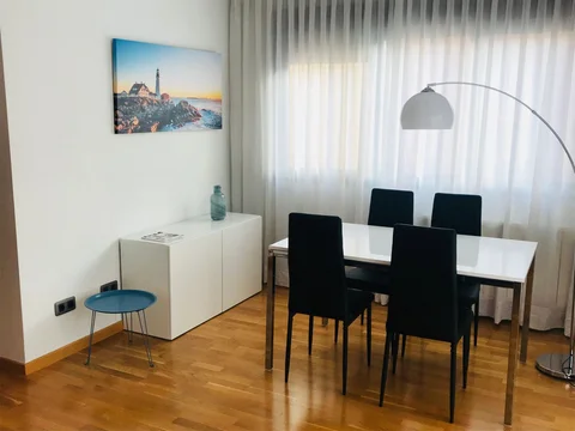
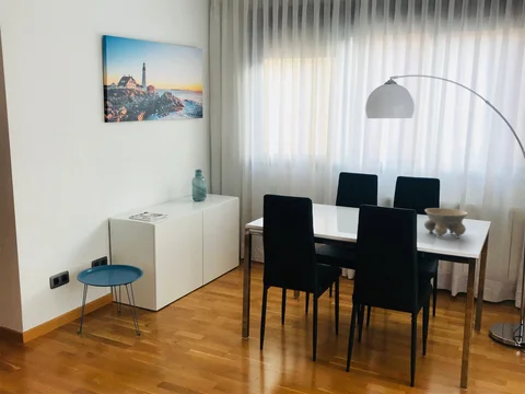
+ bowl [423,207,469,240]
